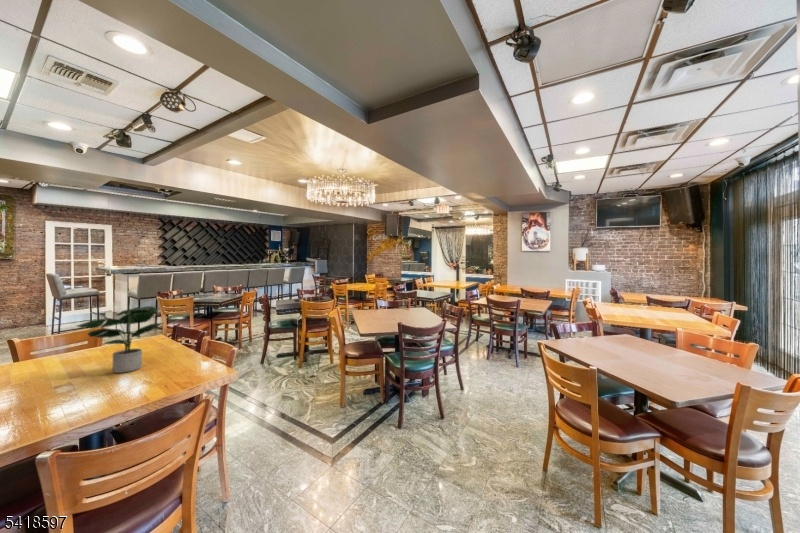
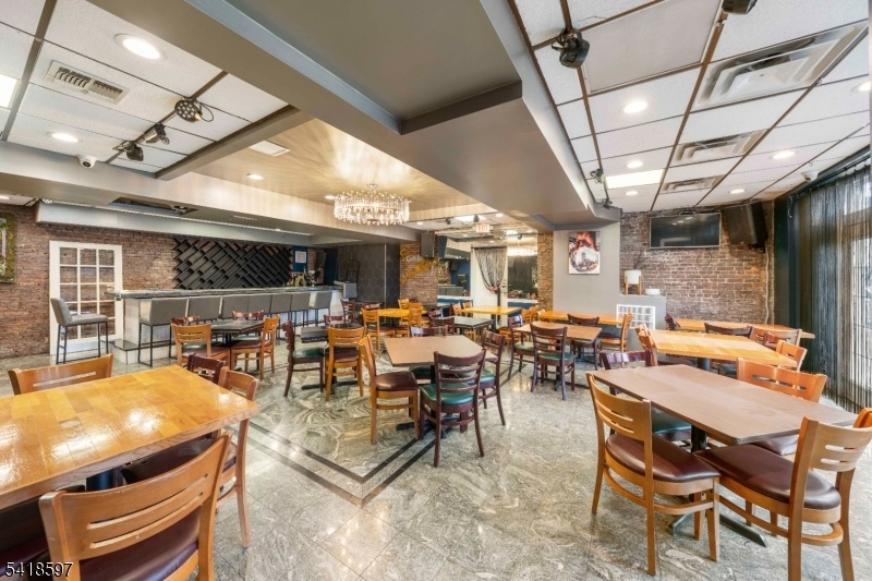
- potted plant [76,305,164,374]
